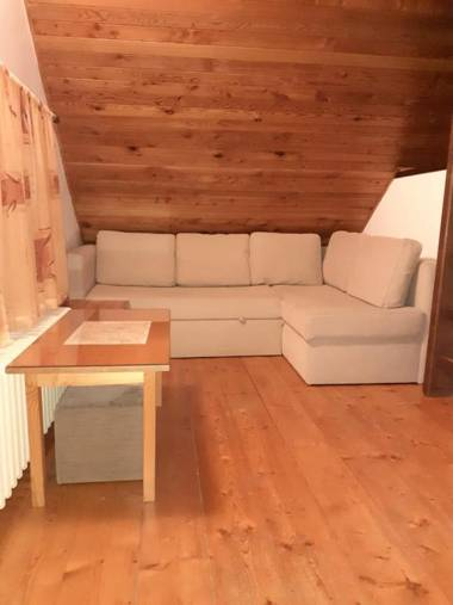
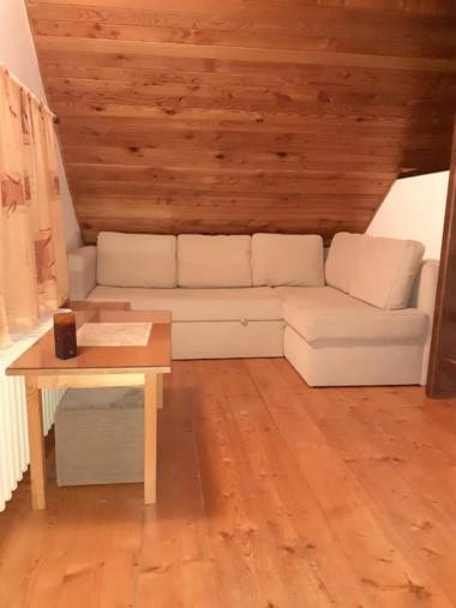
+ candle [52,311,78,361]
